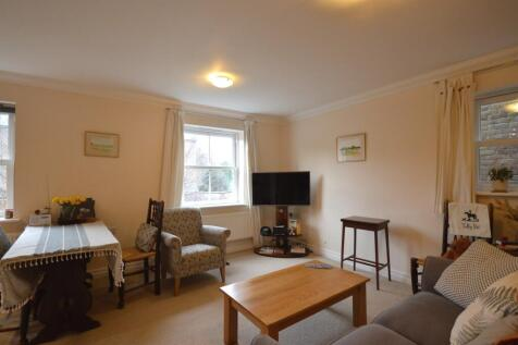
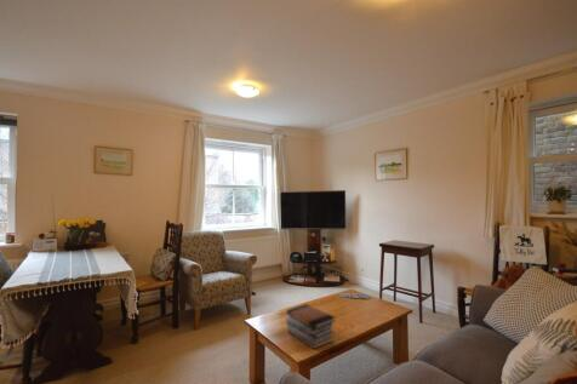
+ book stack [285,303,336,350]
